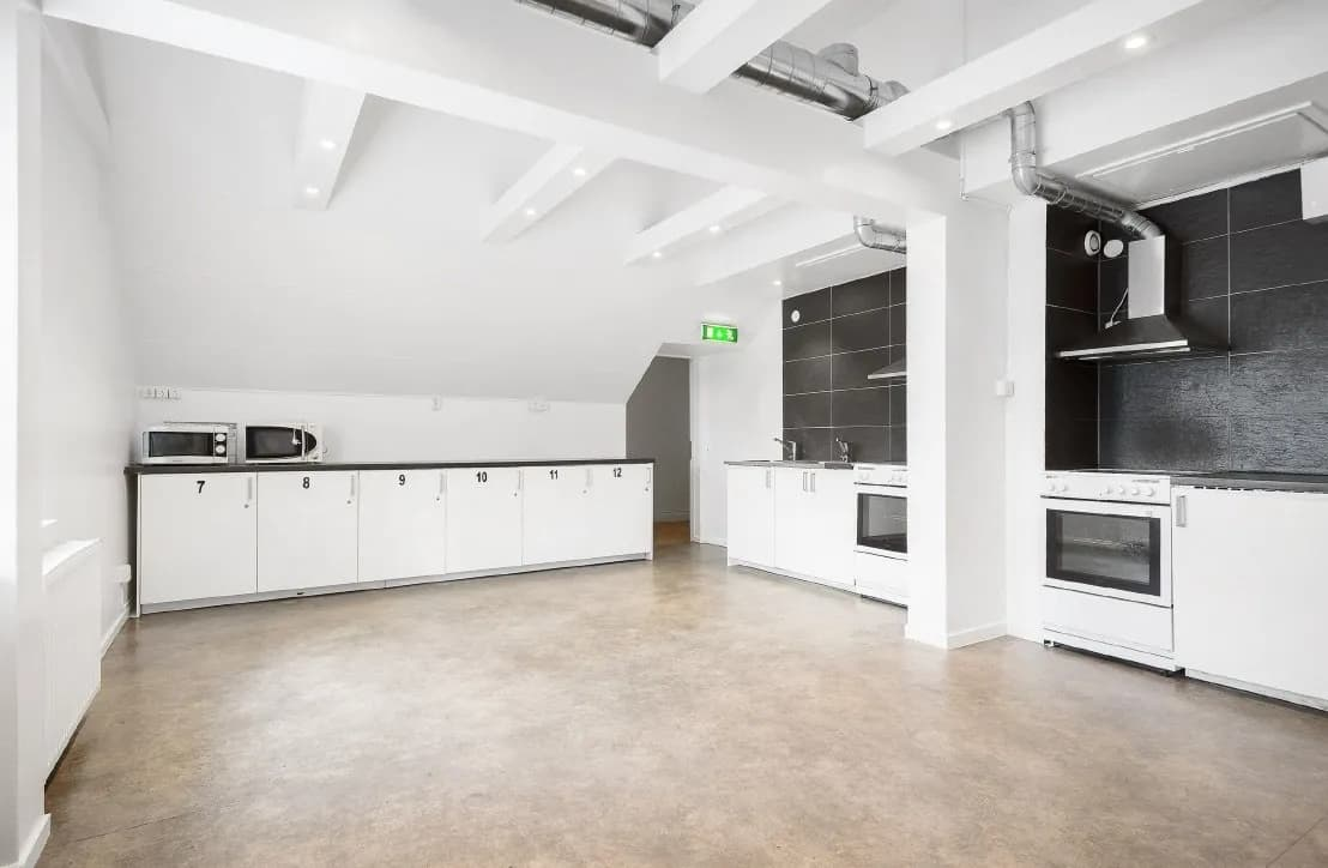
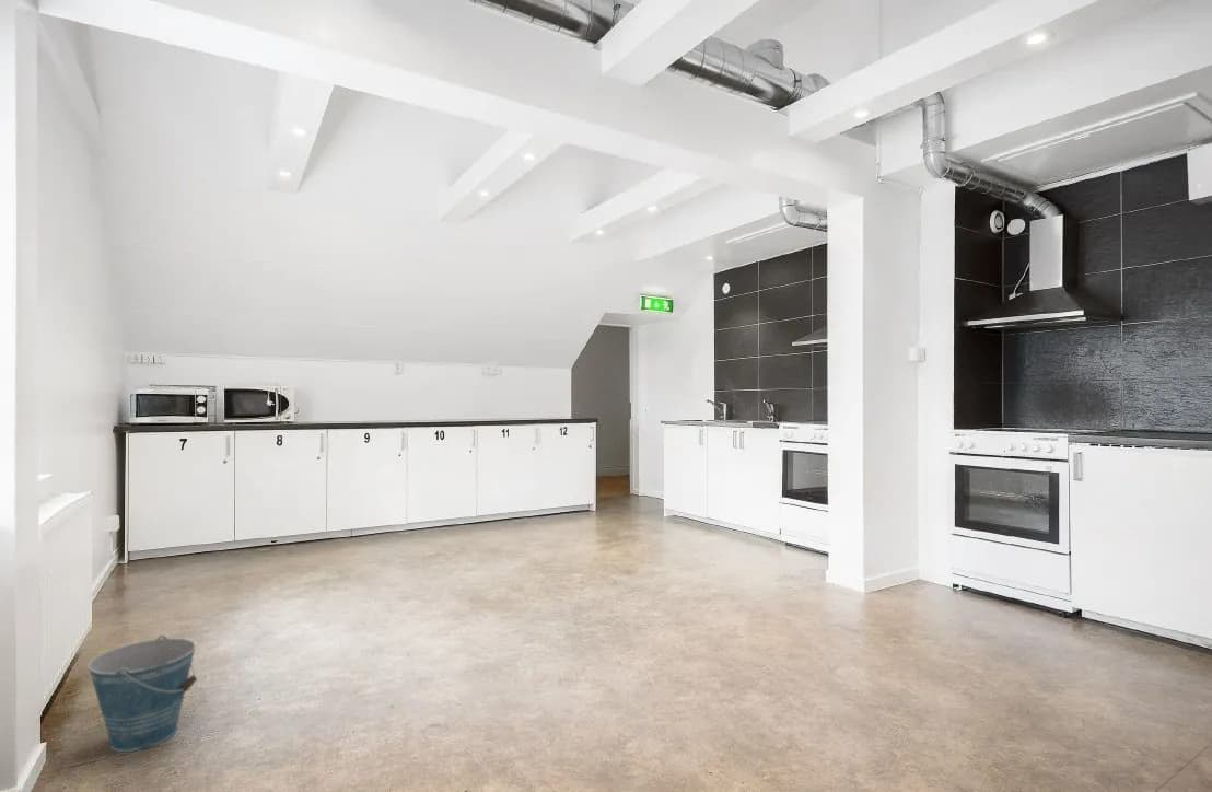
+ bucket [88,634,198,753]
